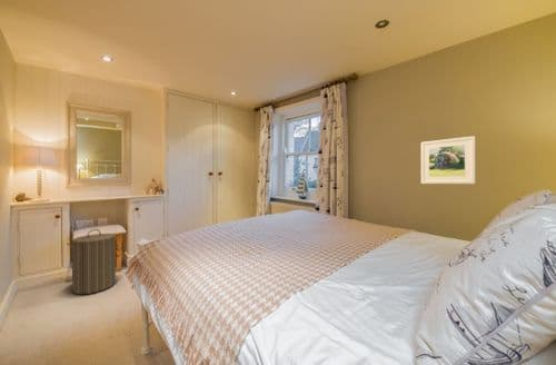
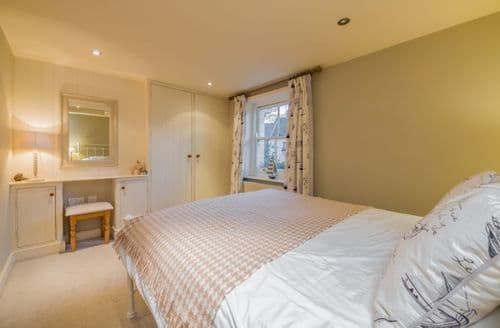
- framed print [420,135,476,185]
- laundry hamper [66,228,120,295]
